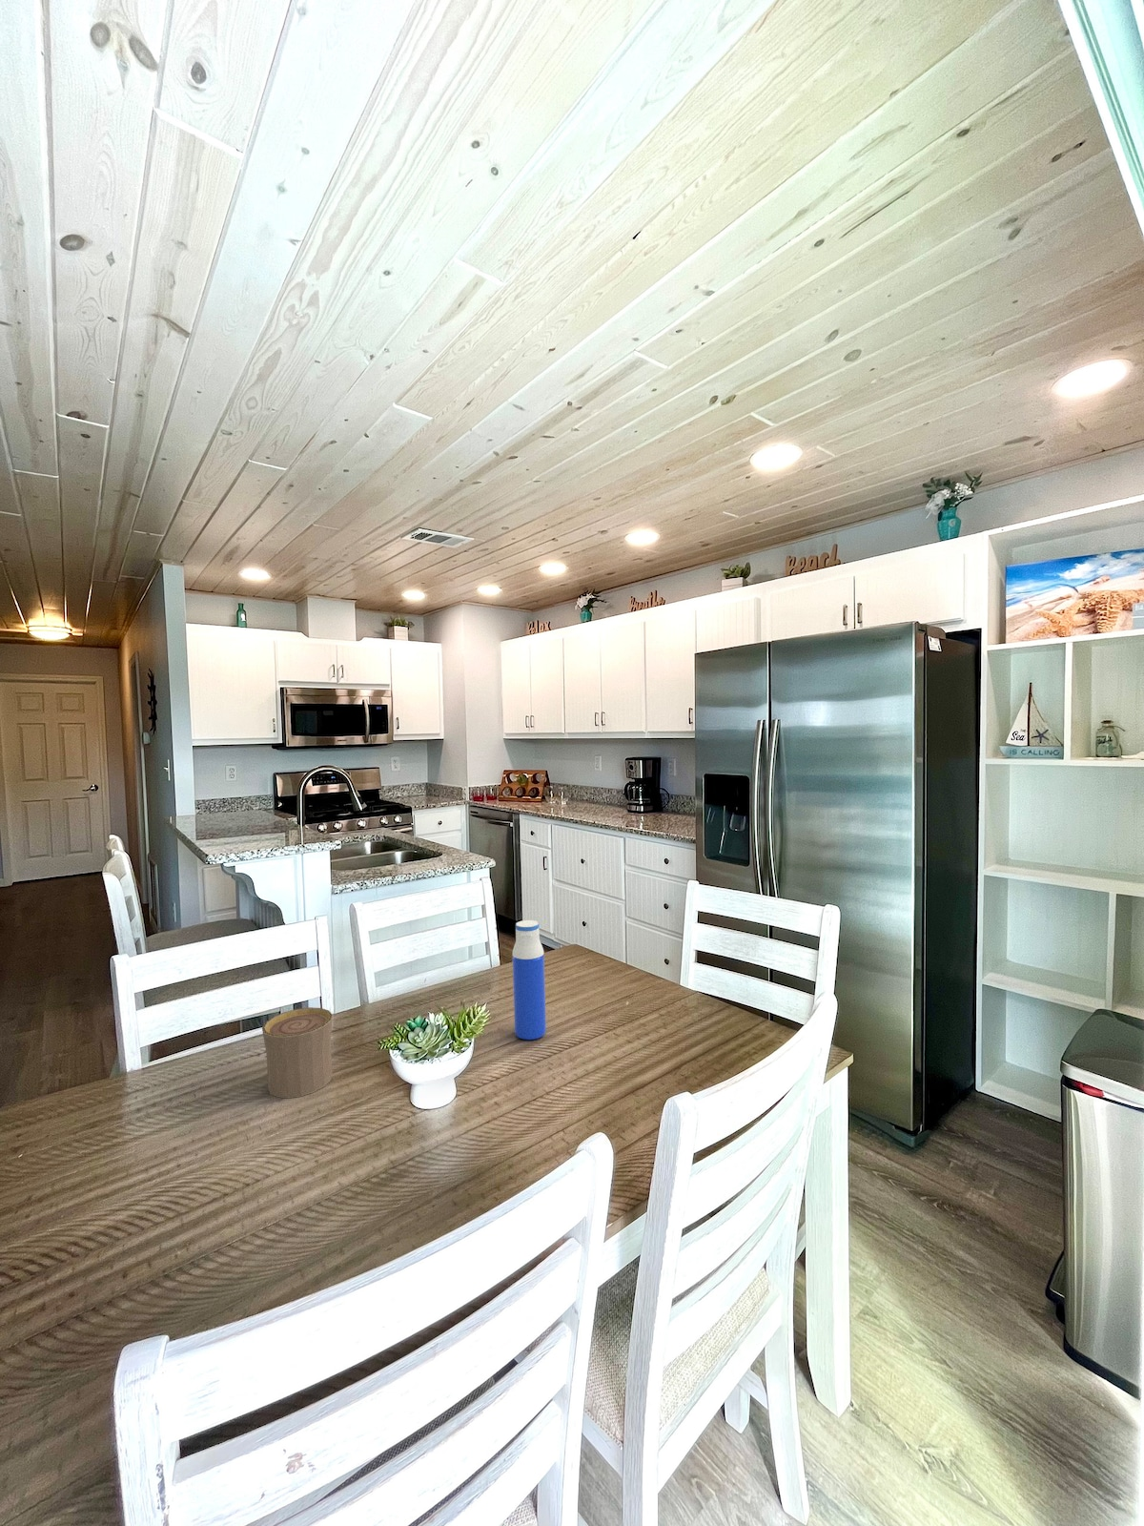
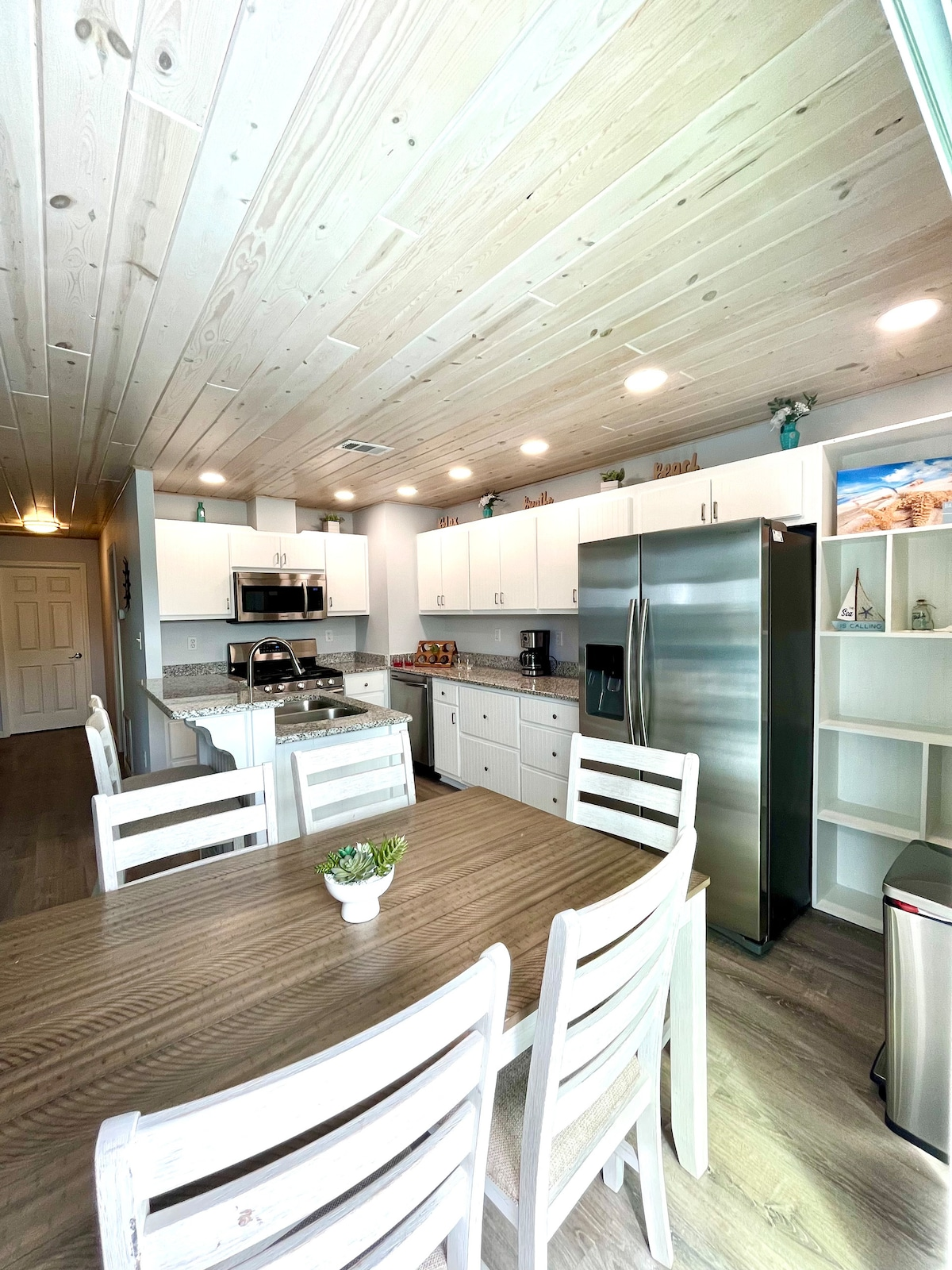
- water bottle [512,919,547,1041]
- cup [261,1006,334,1098]
